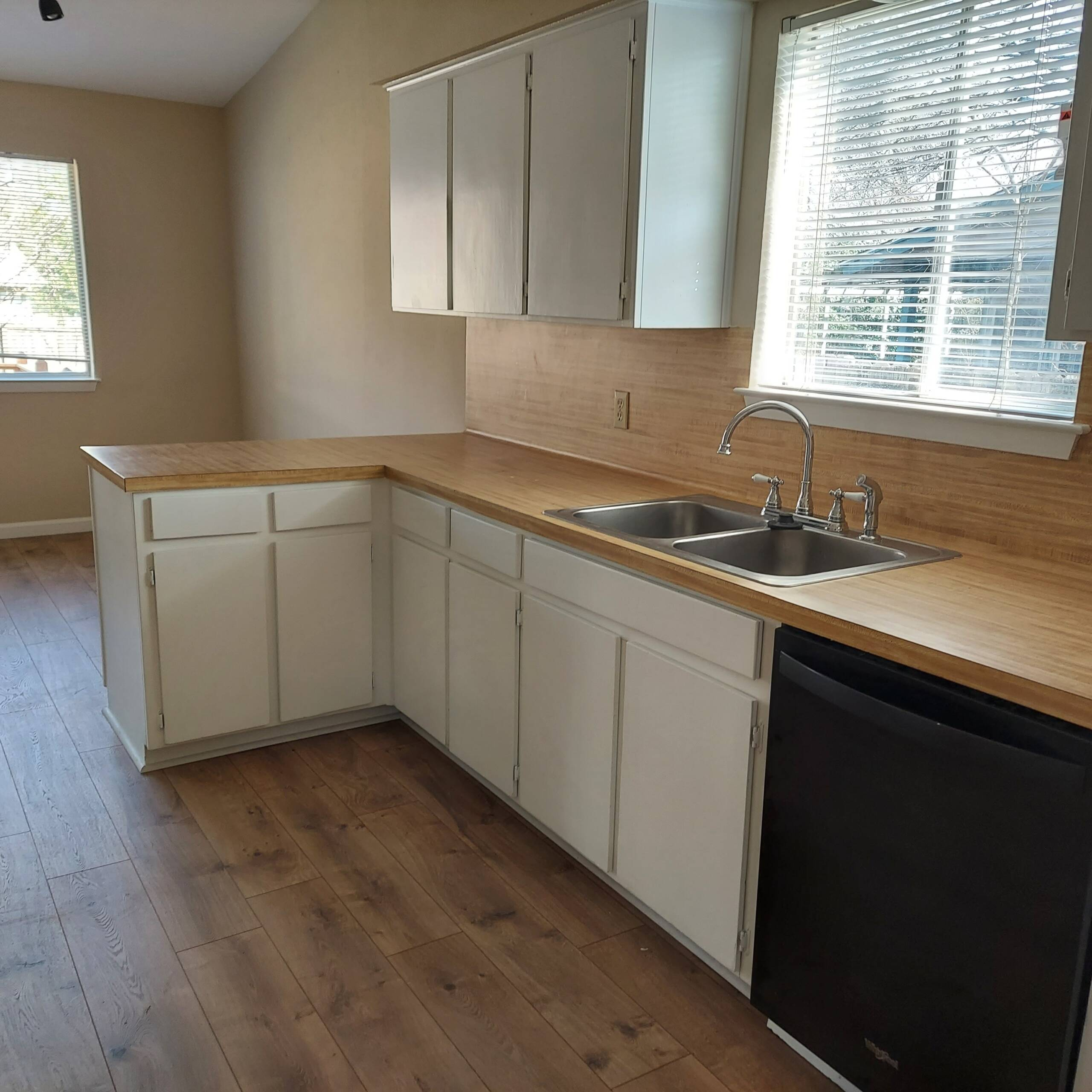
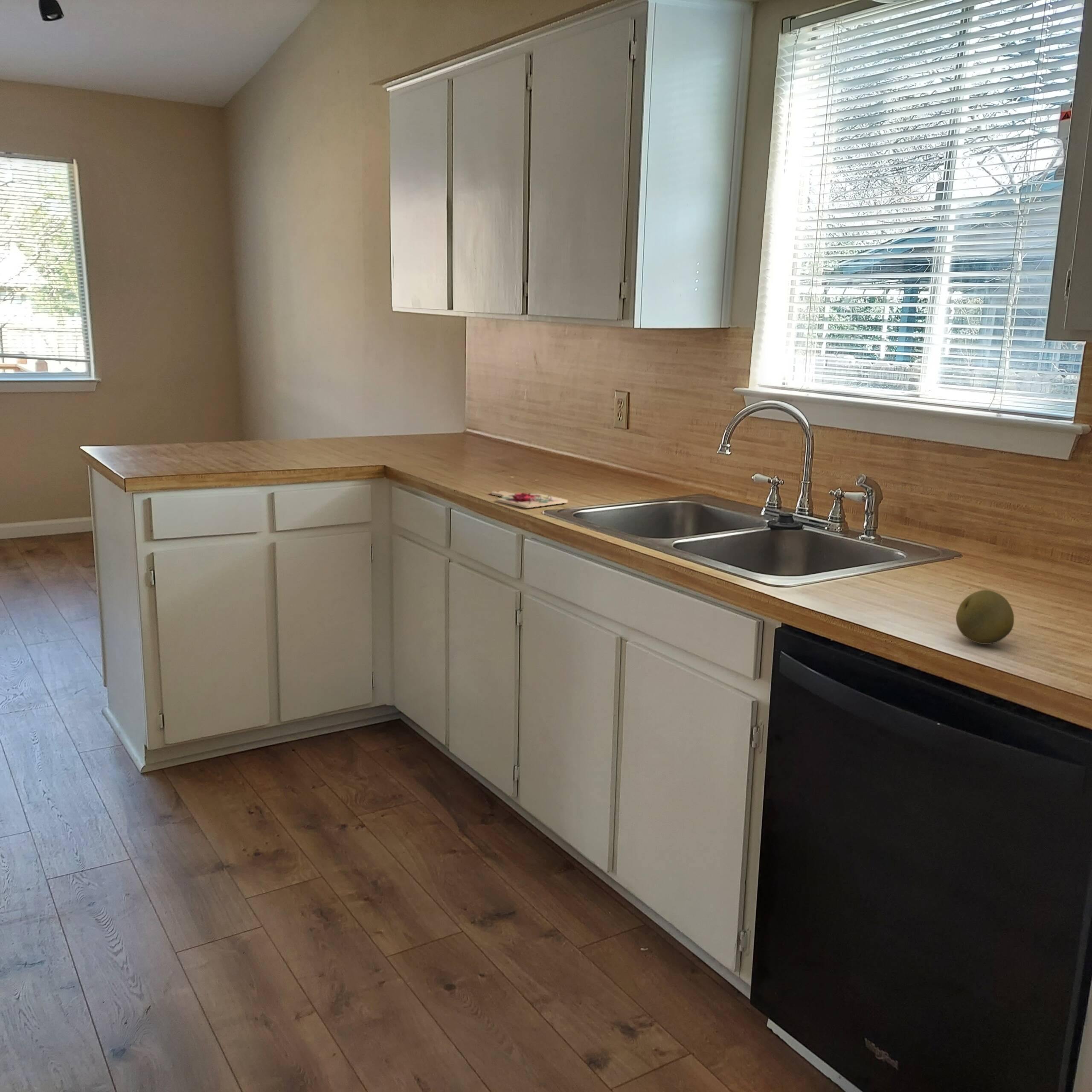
+ fruit [956,590,1014,645]
+ cutting board [491,491,569,508]
